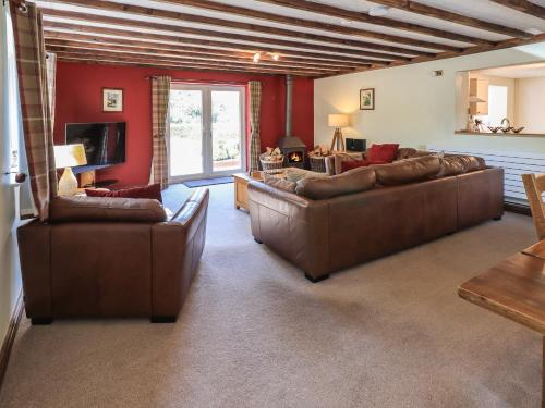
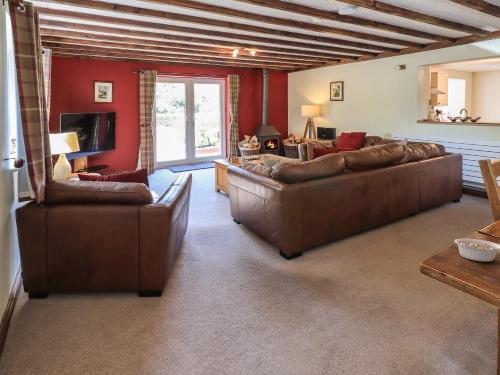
+ legume [453,238,500,262]
